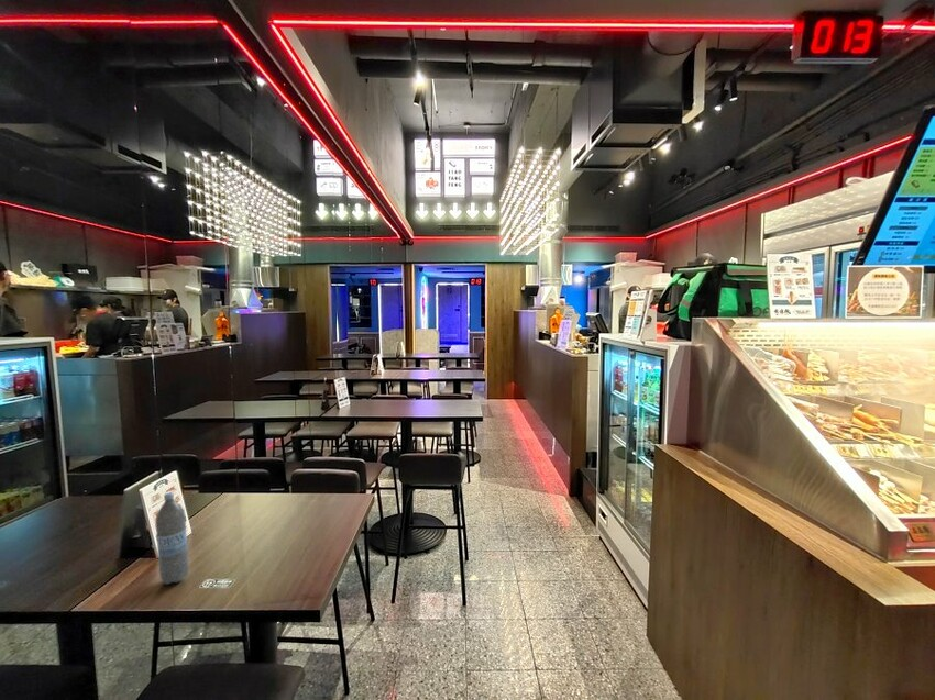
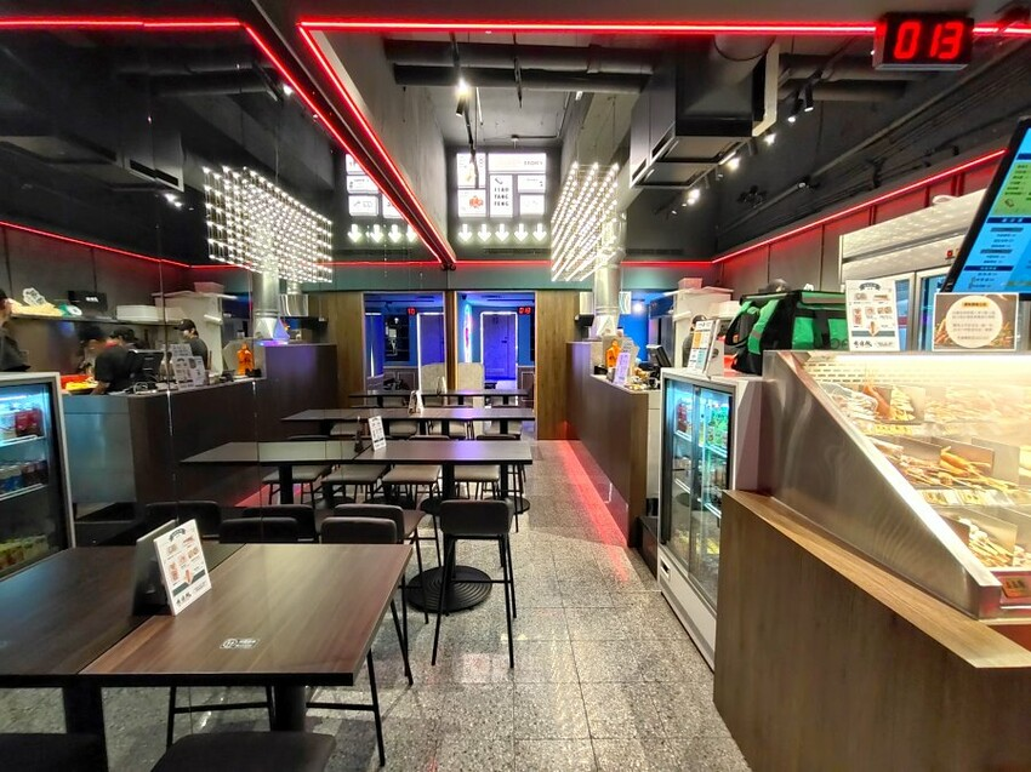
- water bottle [155,491,189,586]
